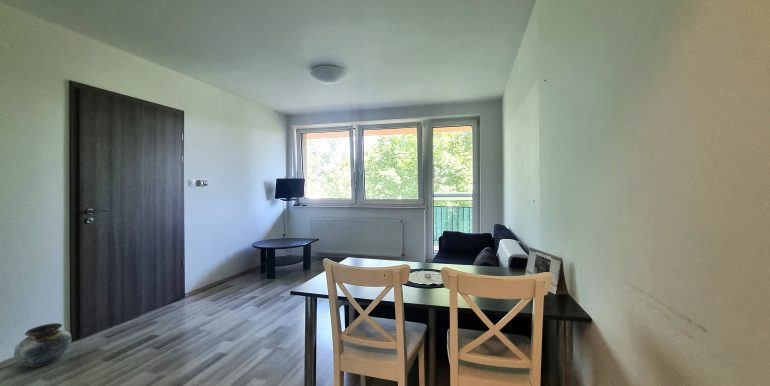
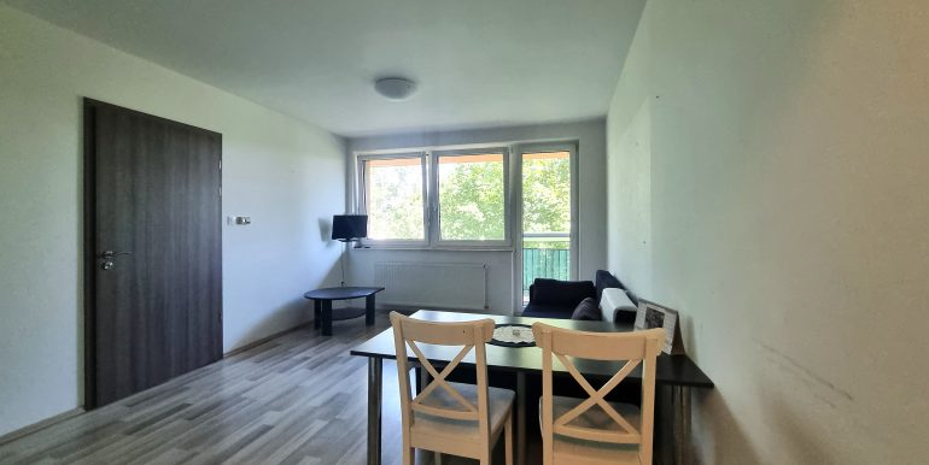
- vase [13,322,72,368]
